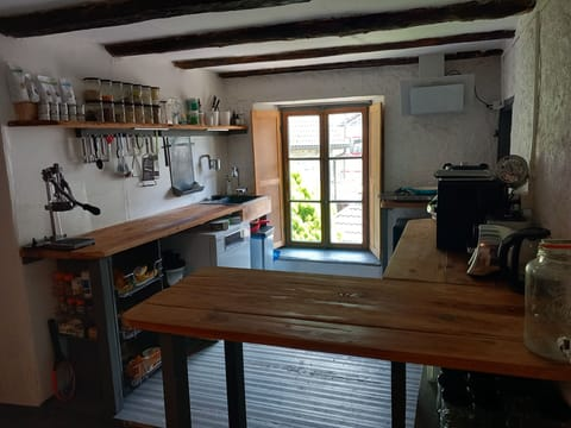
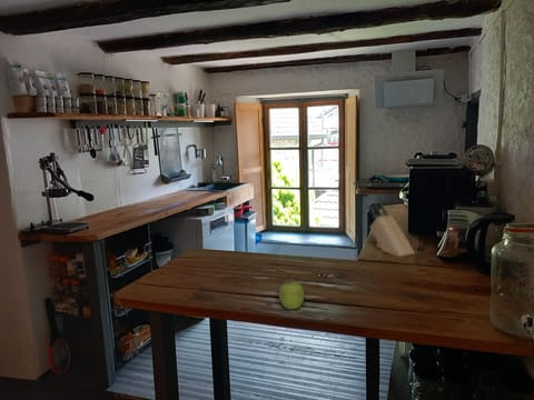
+ knife block [367,201,416,258]
+ fruit [278,280,306,310]
